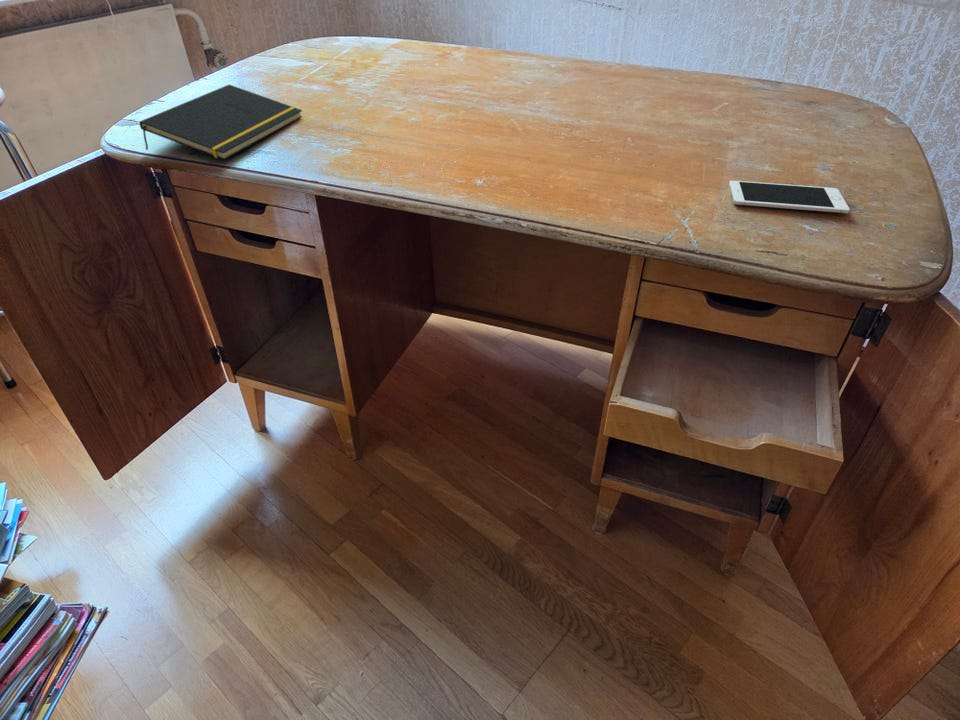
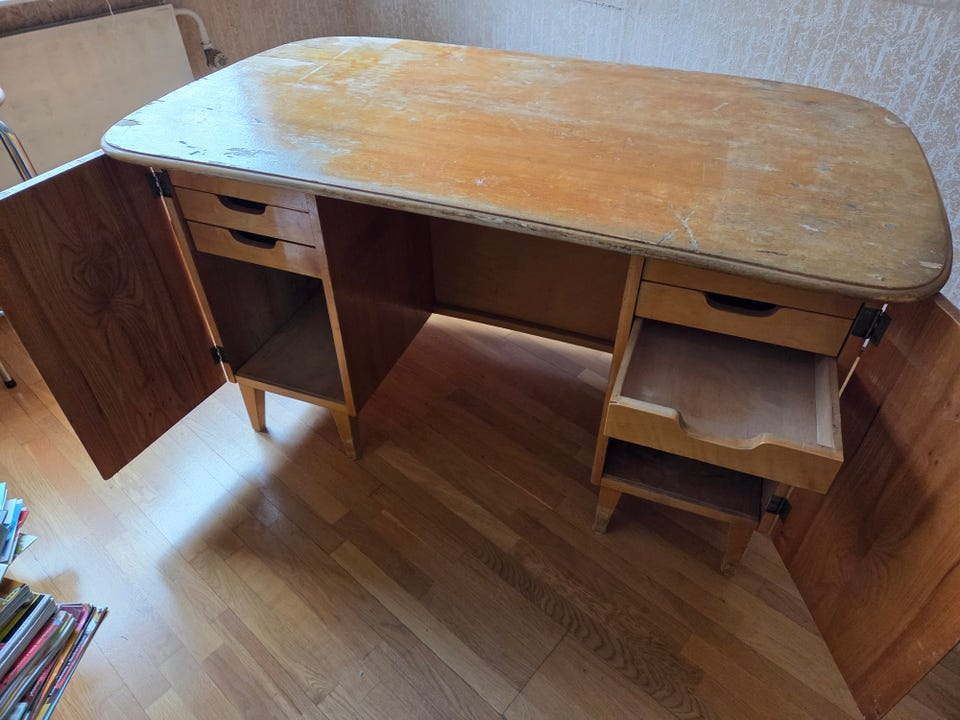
- notepad [138,84,303,161]
- cell phone [728,180,851,214]
